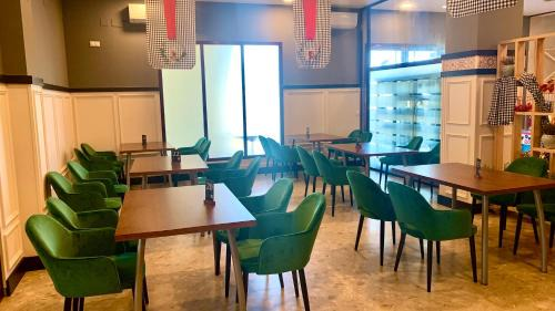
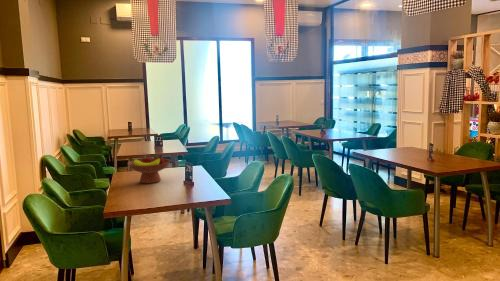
+ fruit bowl [127,154,172,184]
